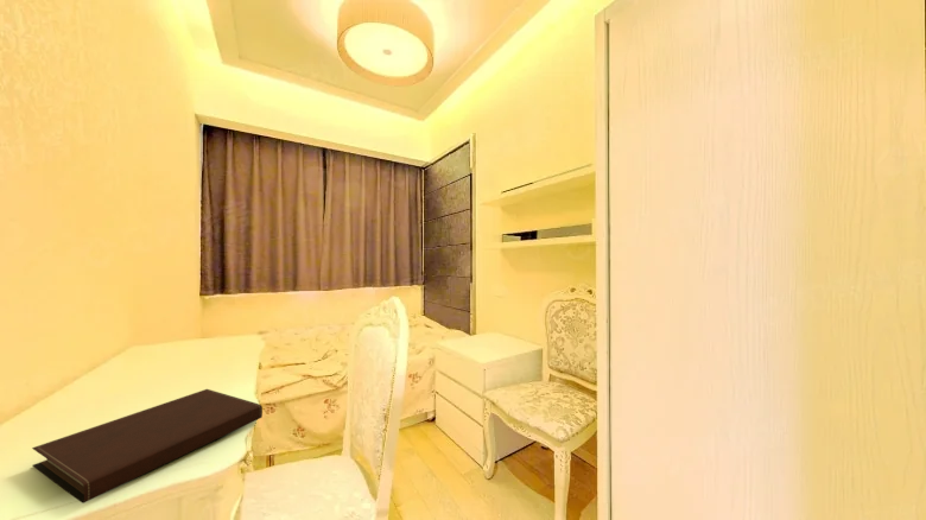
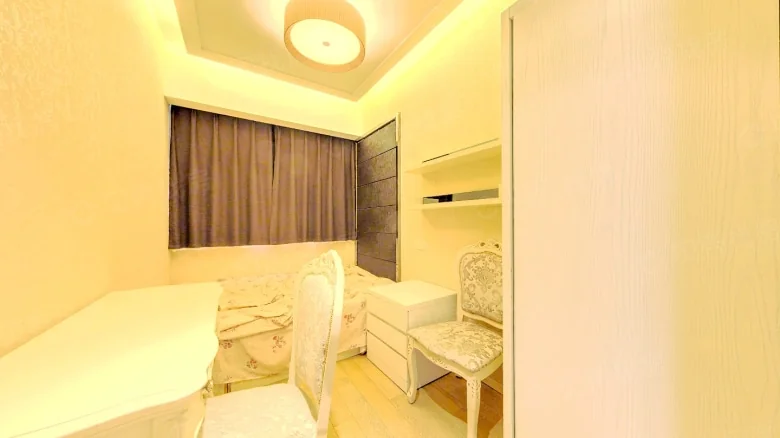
- notebook [31,388,264,503]
